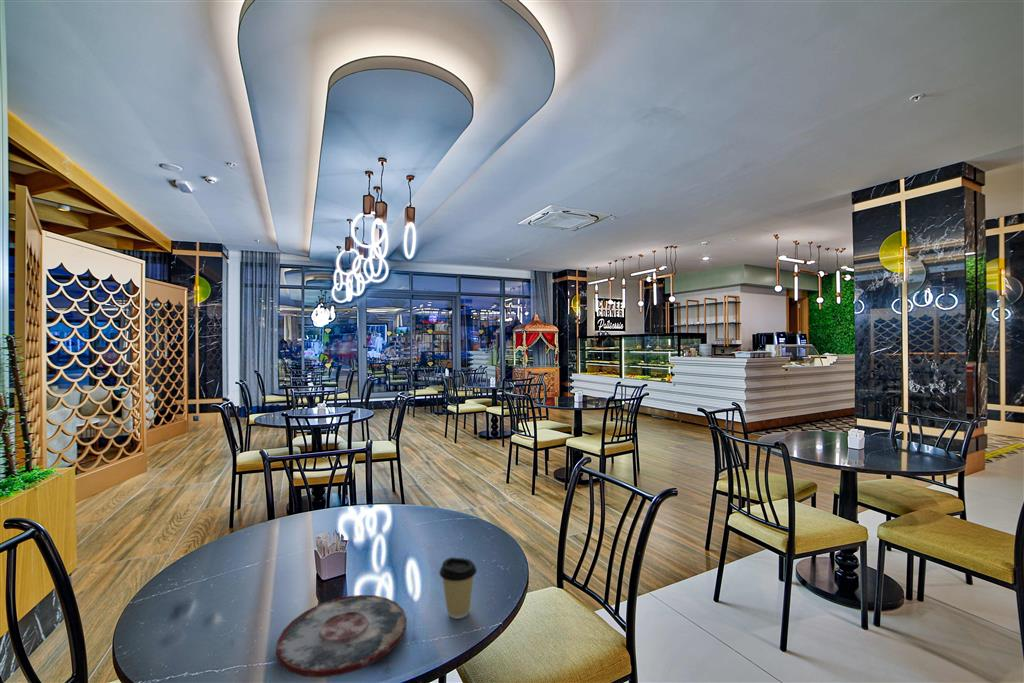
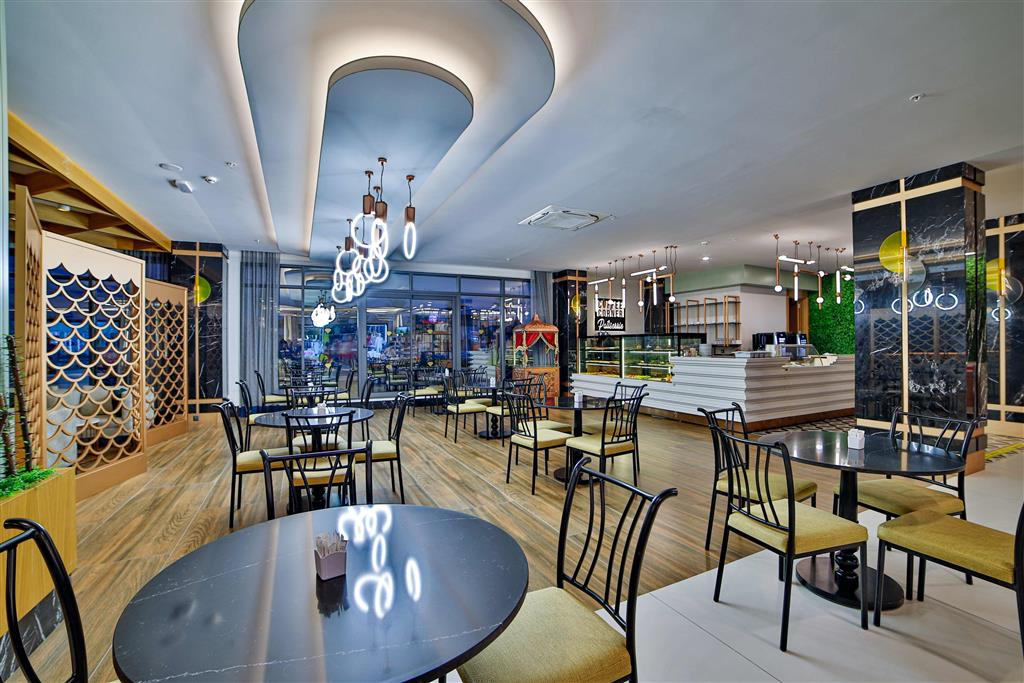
- coffee cup [438,556,478,620]
- plate [275,594,408,679]
